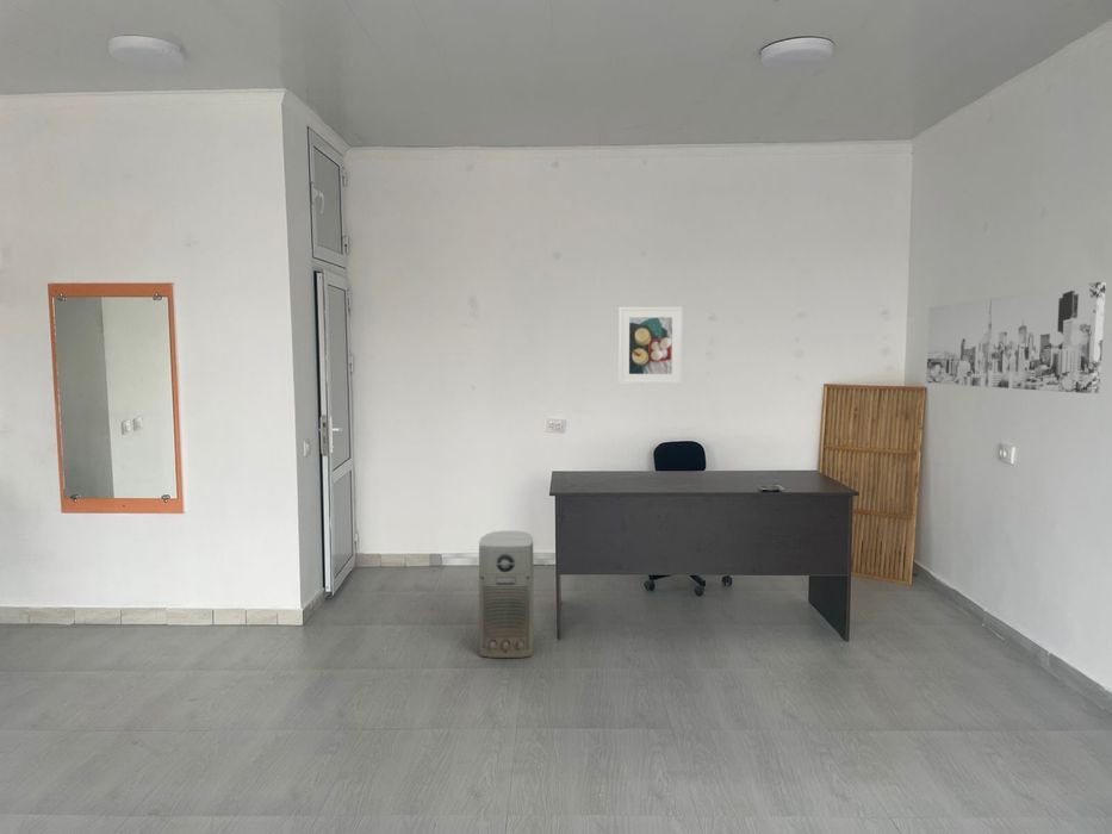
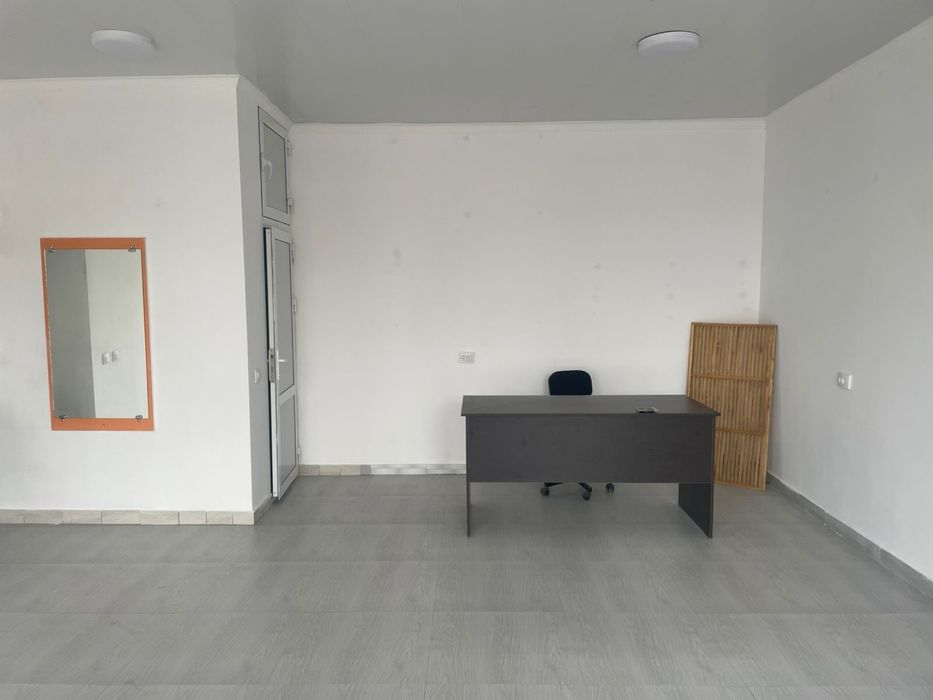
- air purifier [478,529,535,659]
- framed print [617,306,684,385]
- wall art [925,281,1107,394]
